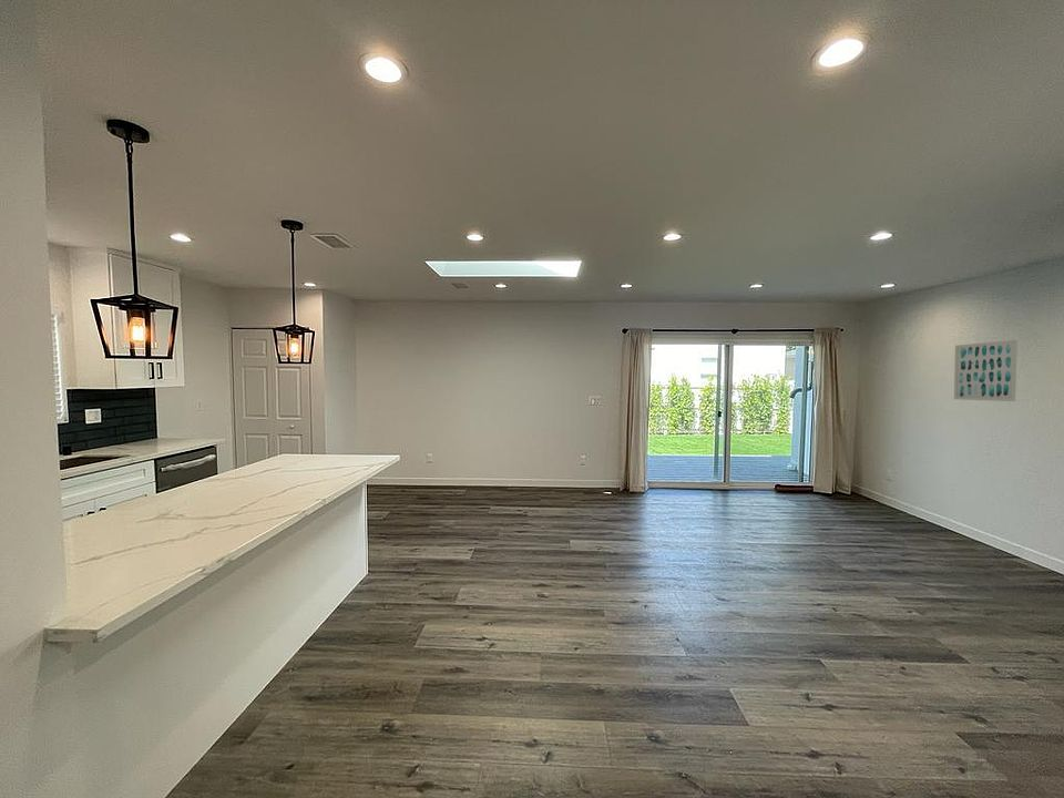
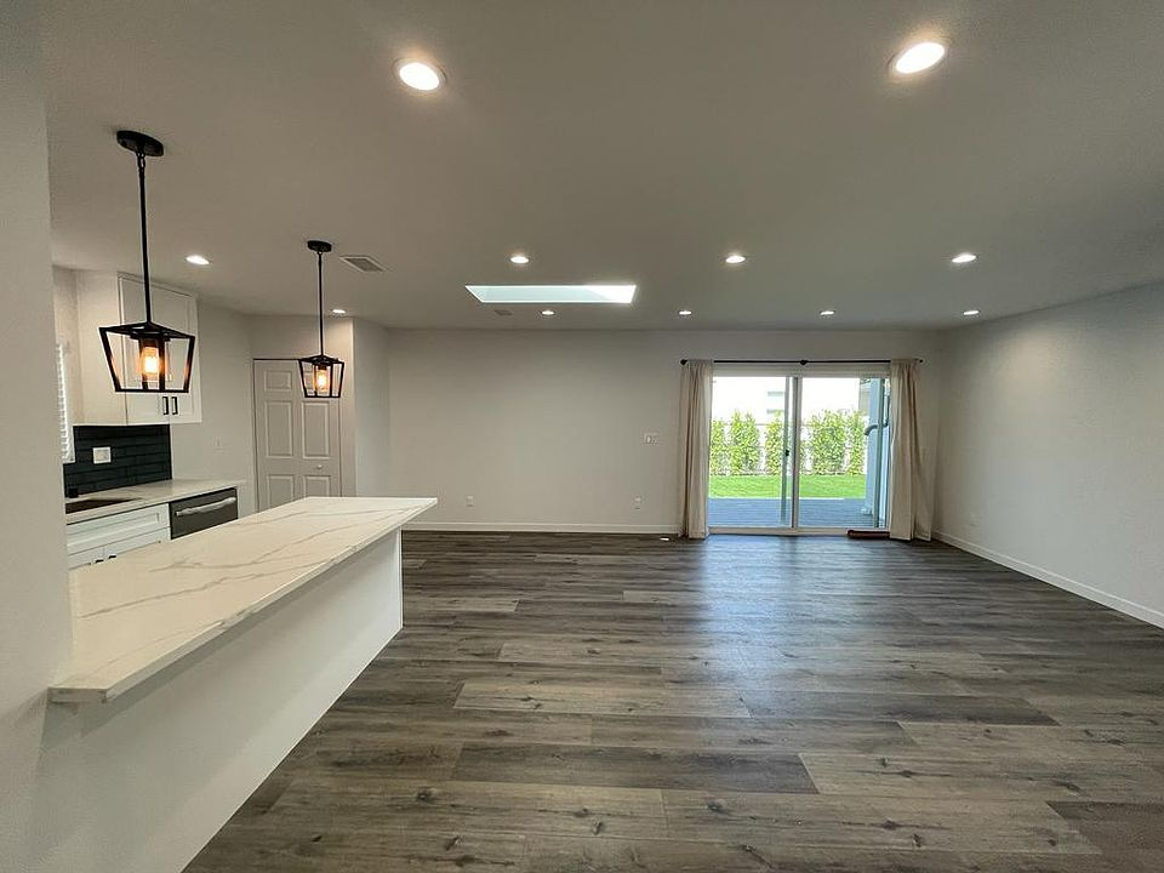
- wall art [953,339,1019,402]
